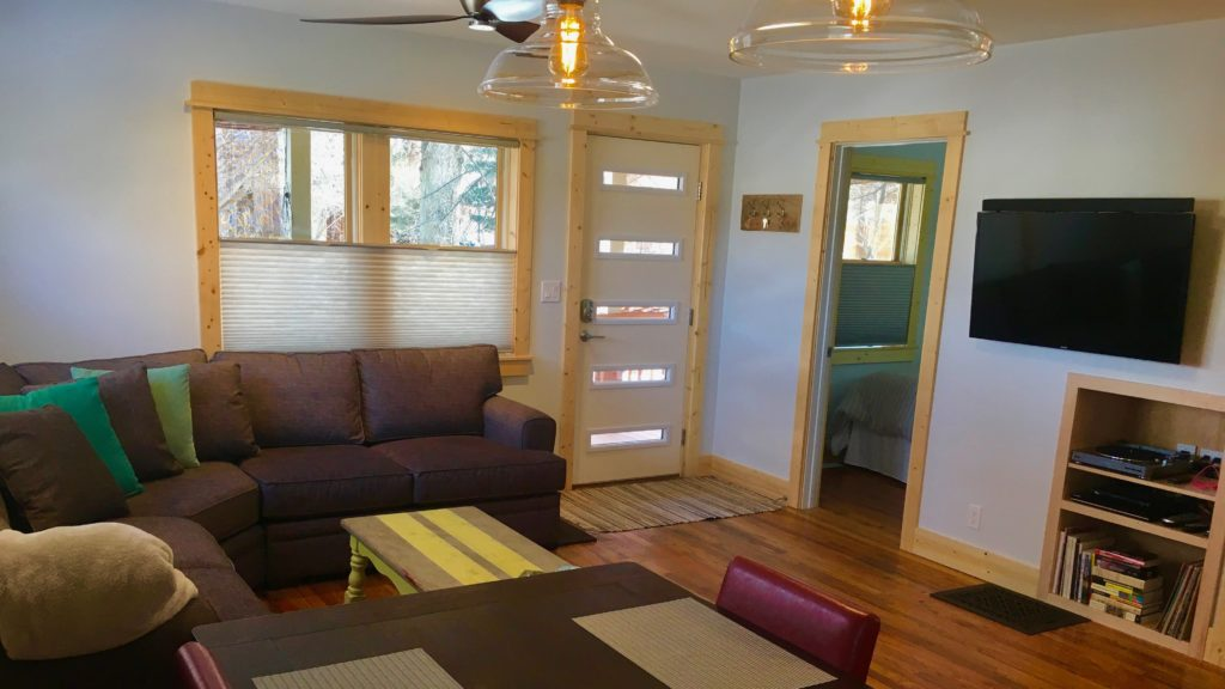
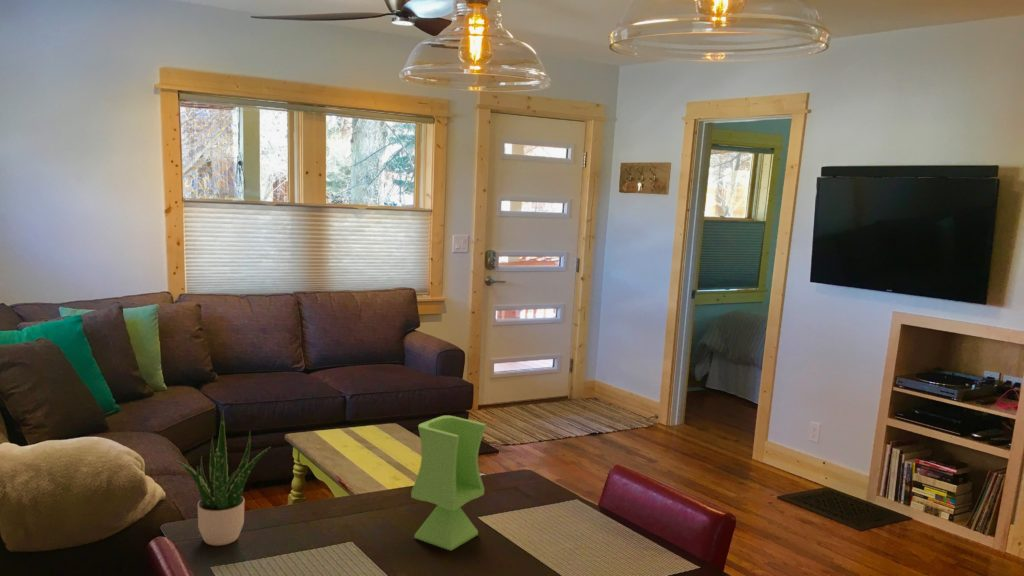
+ potted plant [175,409,272,547]
+ vase [410,415,487,552]
